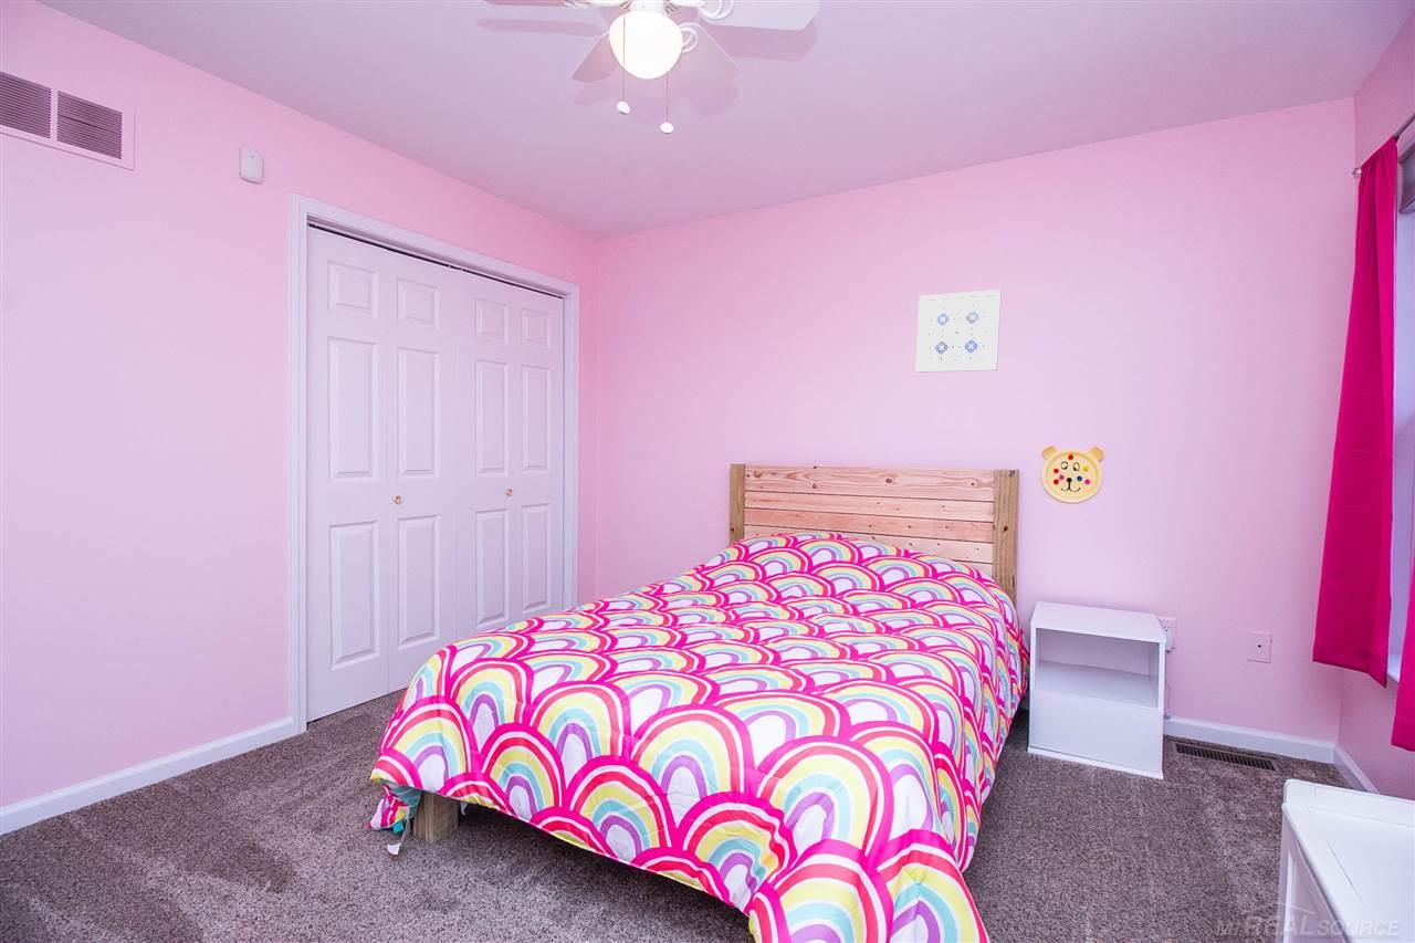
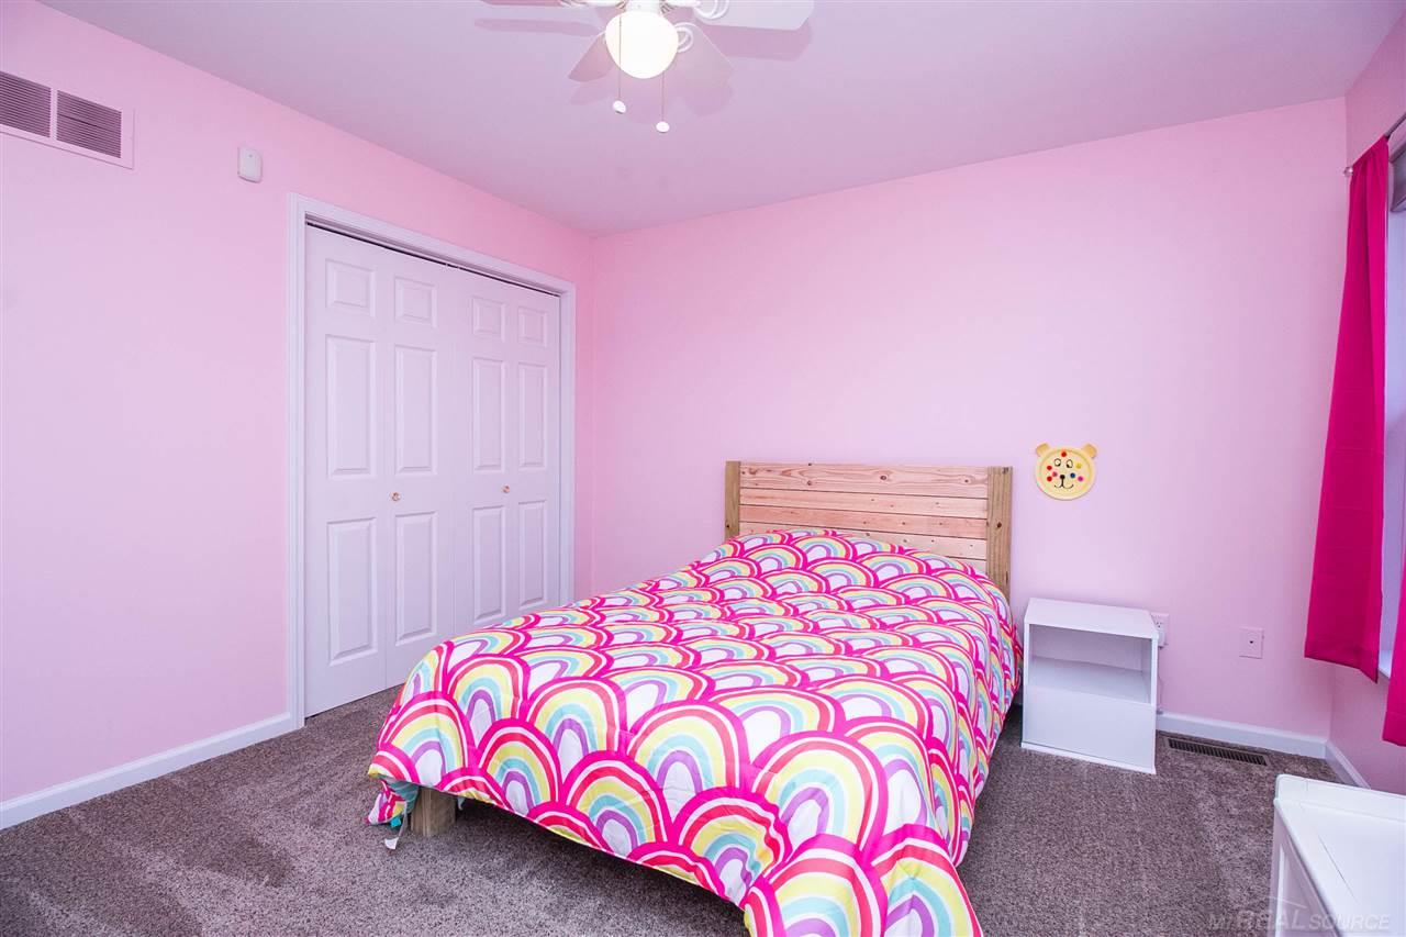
- wall art [914,289,1003,374]
